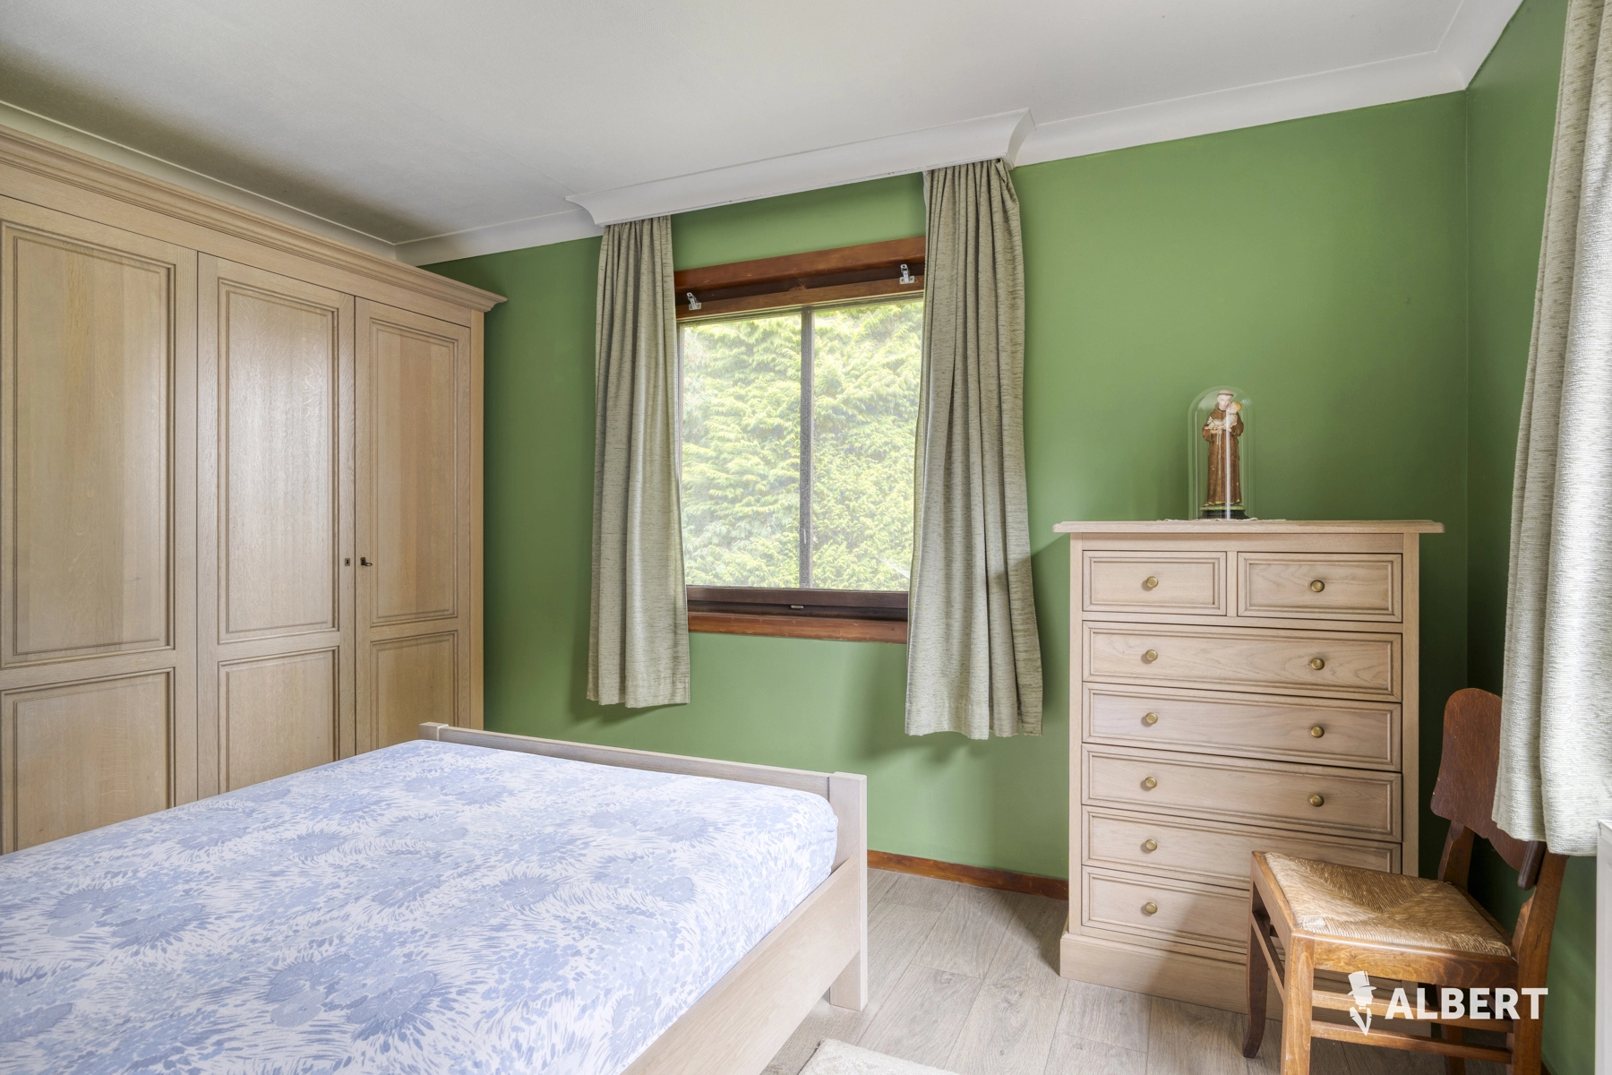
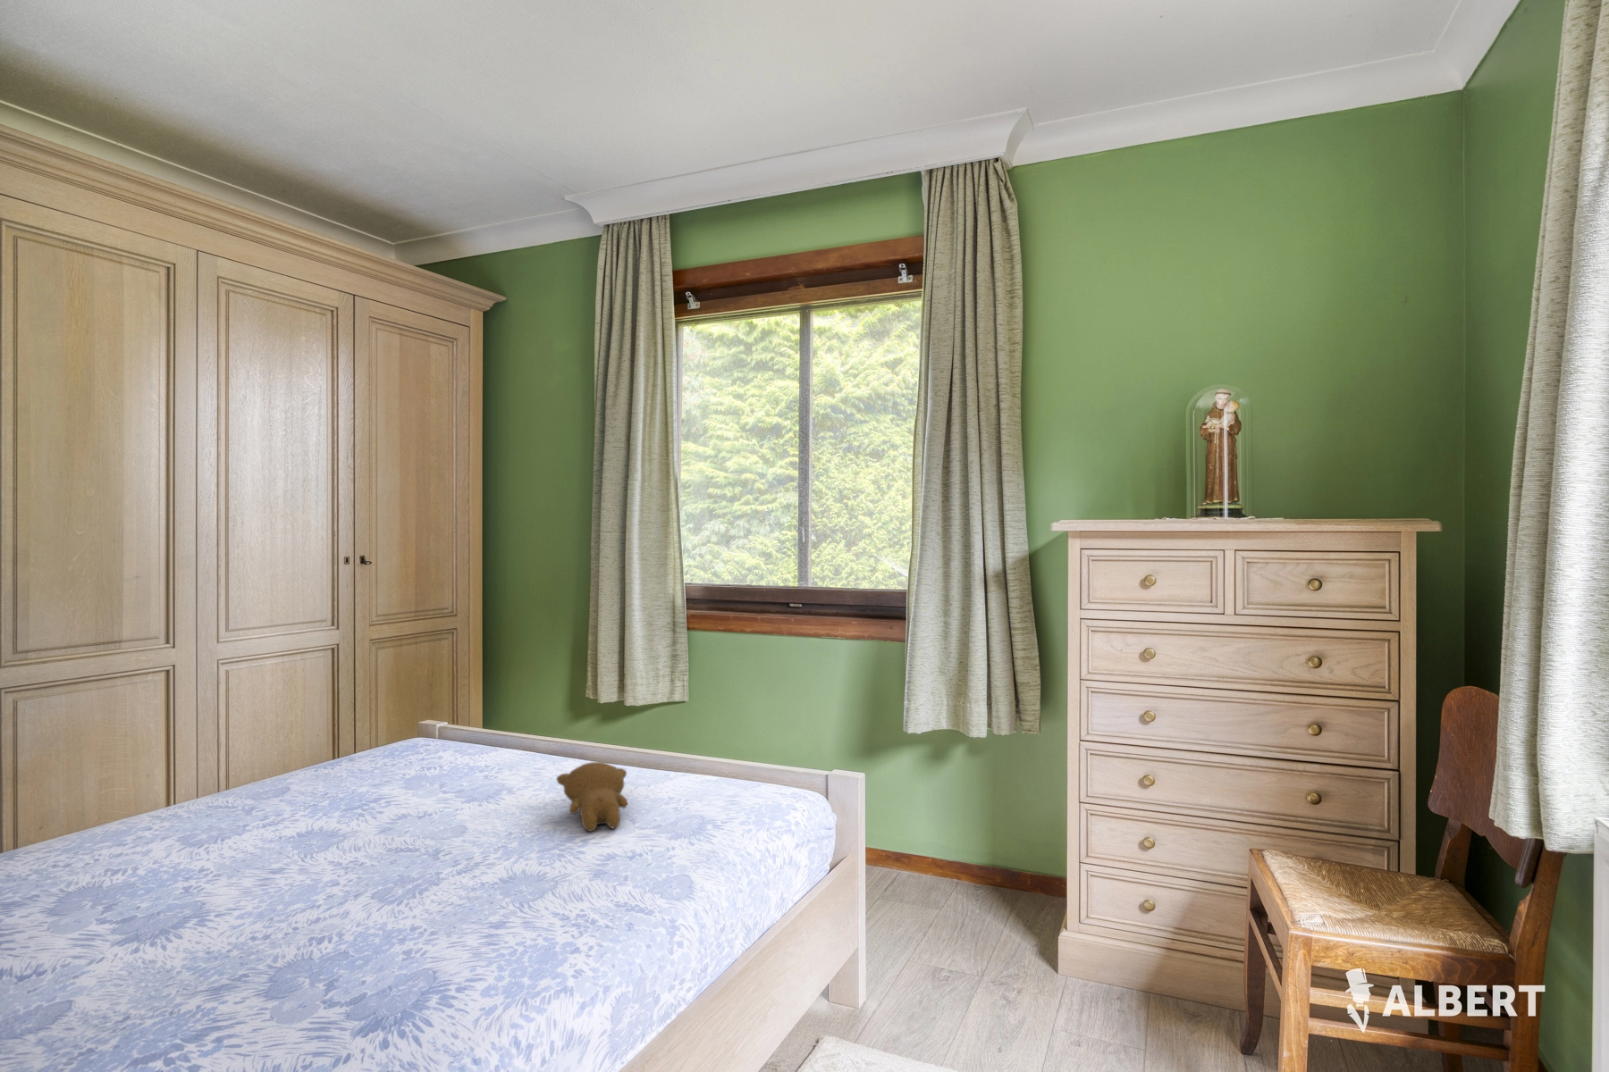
+ teddy bear [555,761,629,833]
